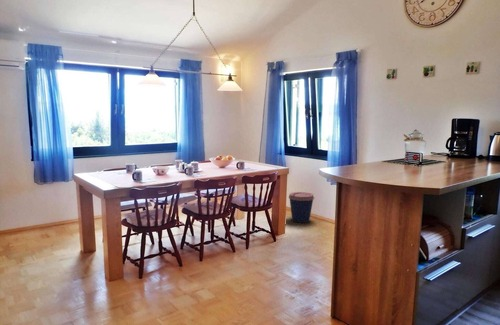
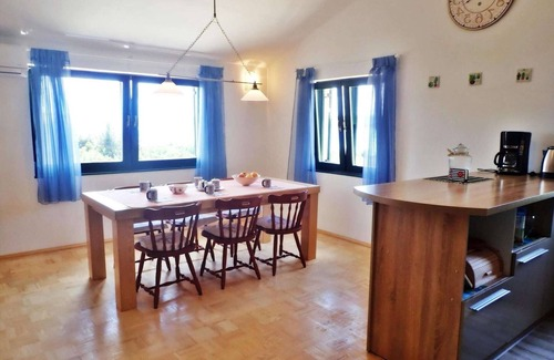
- coffee cup [288,191,315,224]
